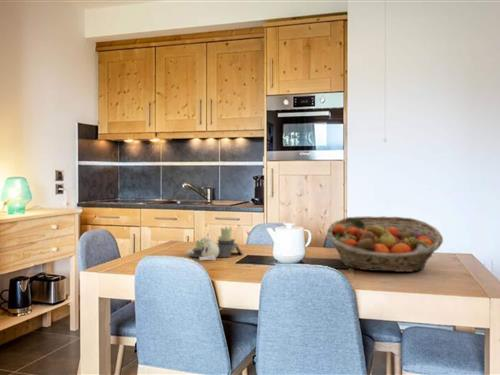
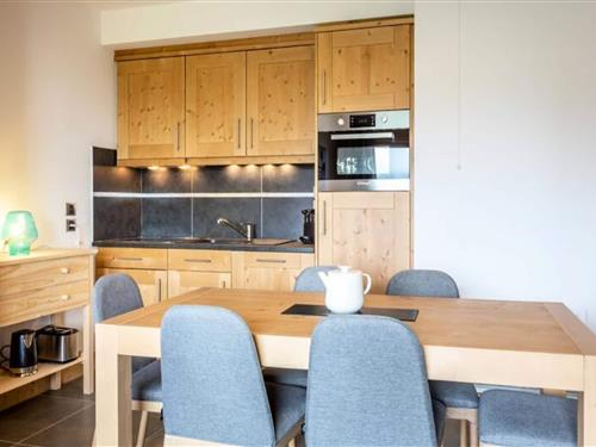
- candle holder [184,226,244,262]
- fruit basket [326,215,444,273]
